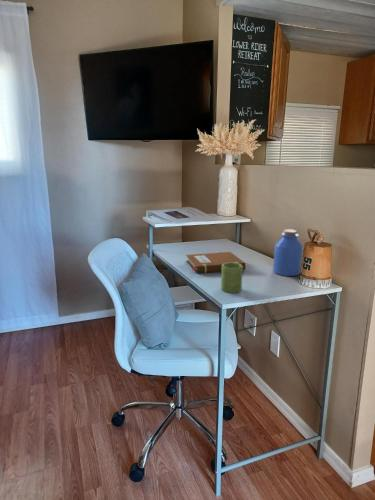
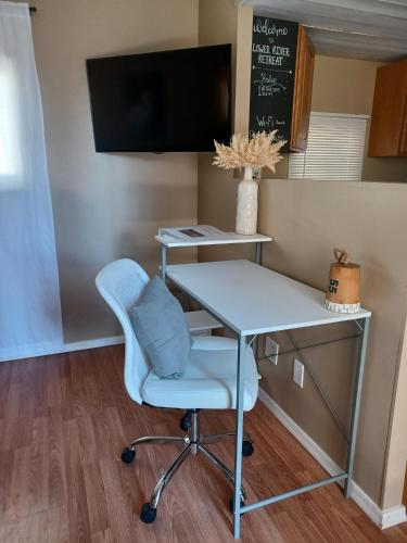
- notebook [185,251,247,274]
- mug [220,262,244,294]
- jar [272,228,304,277]
